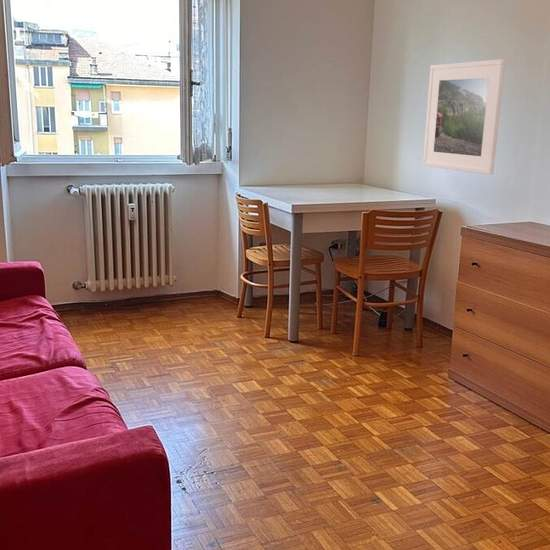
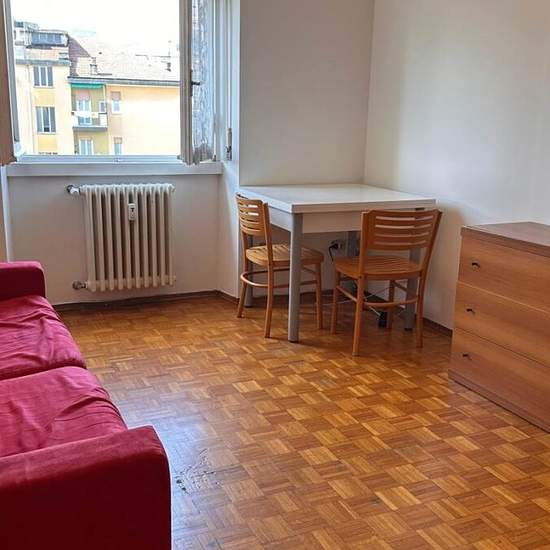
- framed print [422,58,506,175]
